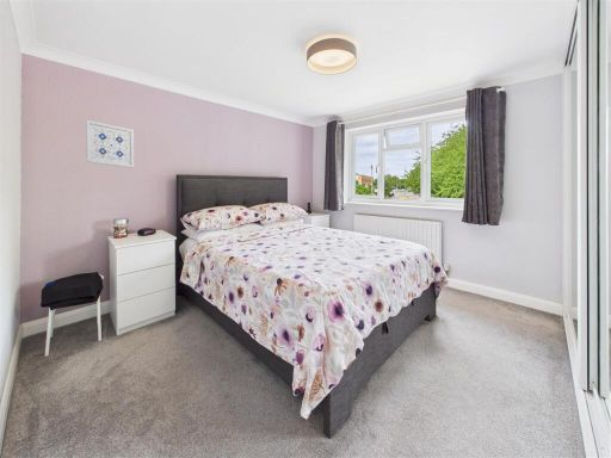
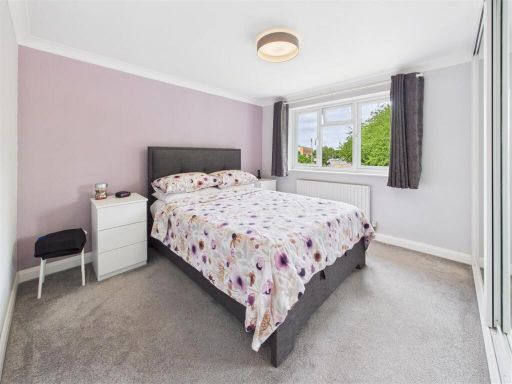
- wall art [85,119,135,169]
